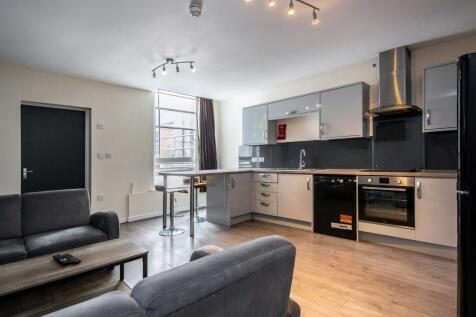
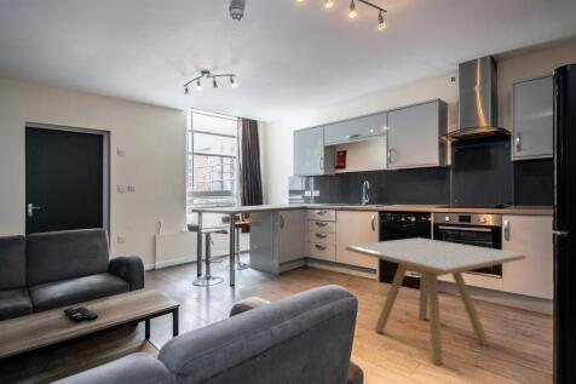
+ dining table [345,236,526,366]
